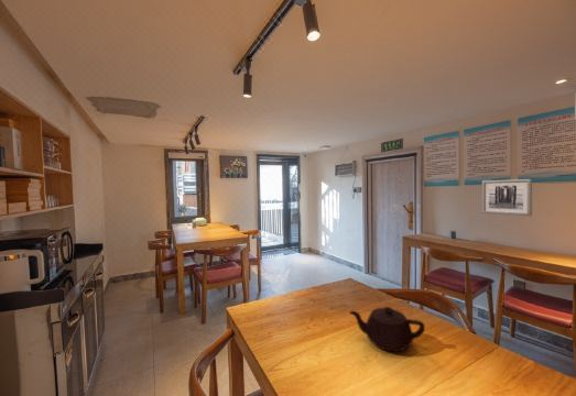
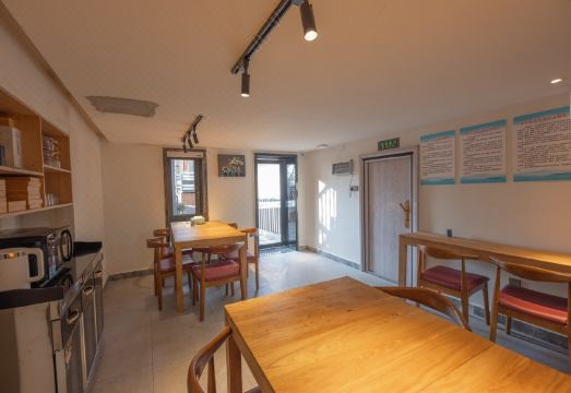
- teapot [349,306,426,353]
- wall art [481,178,533,217]
